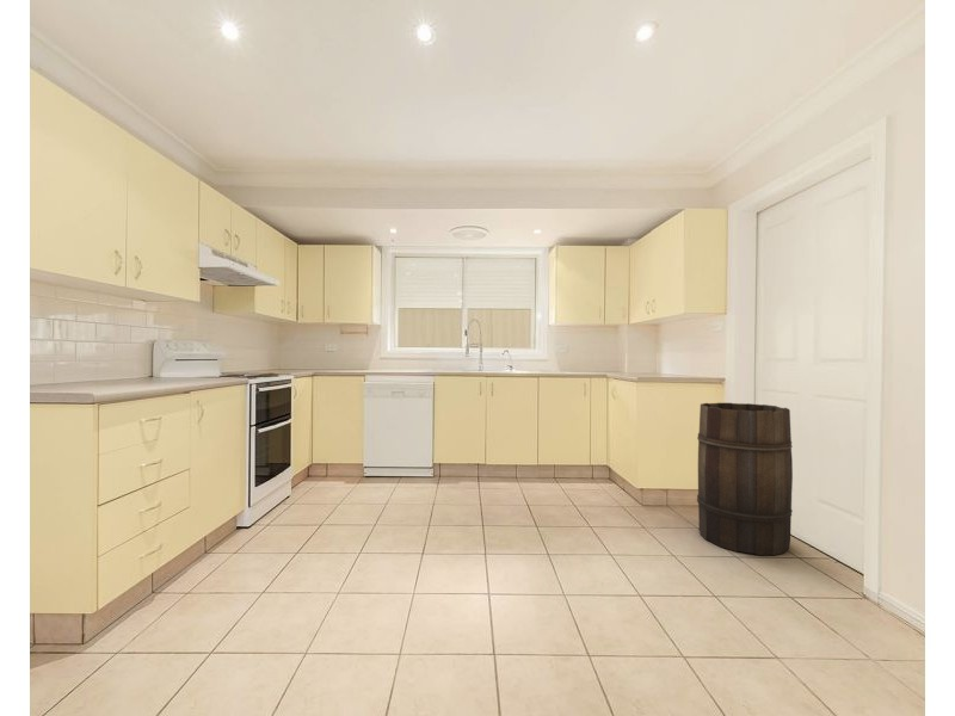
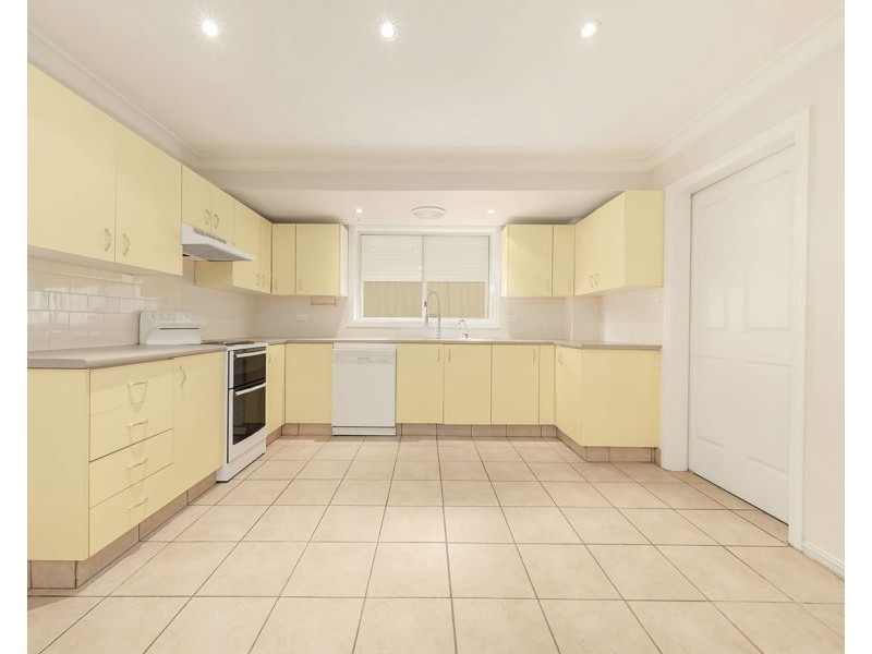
- wooden barrel [696,402,794,556]
